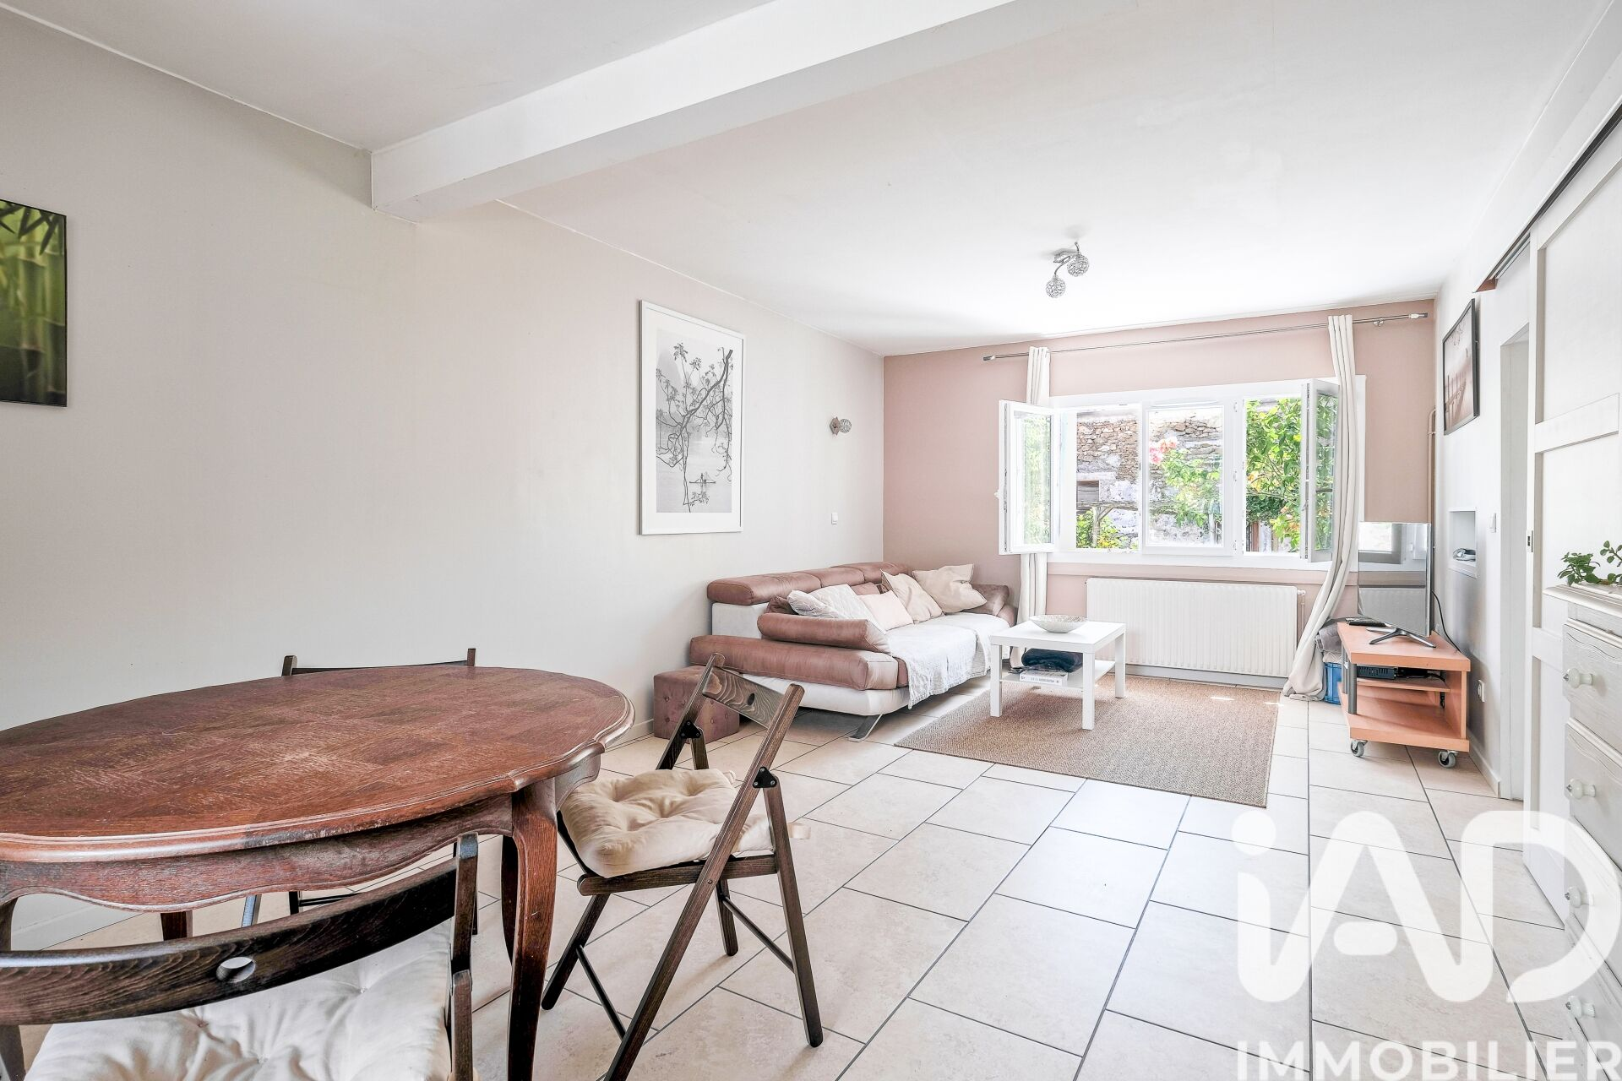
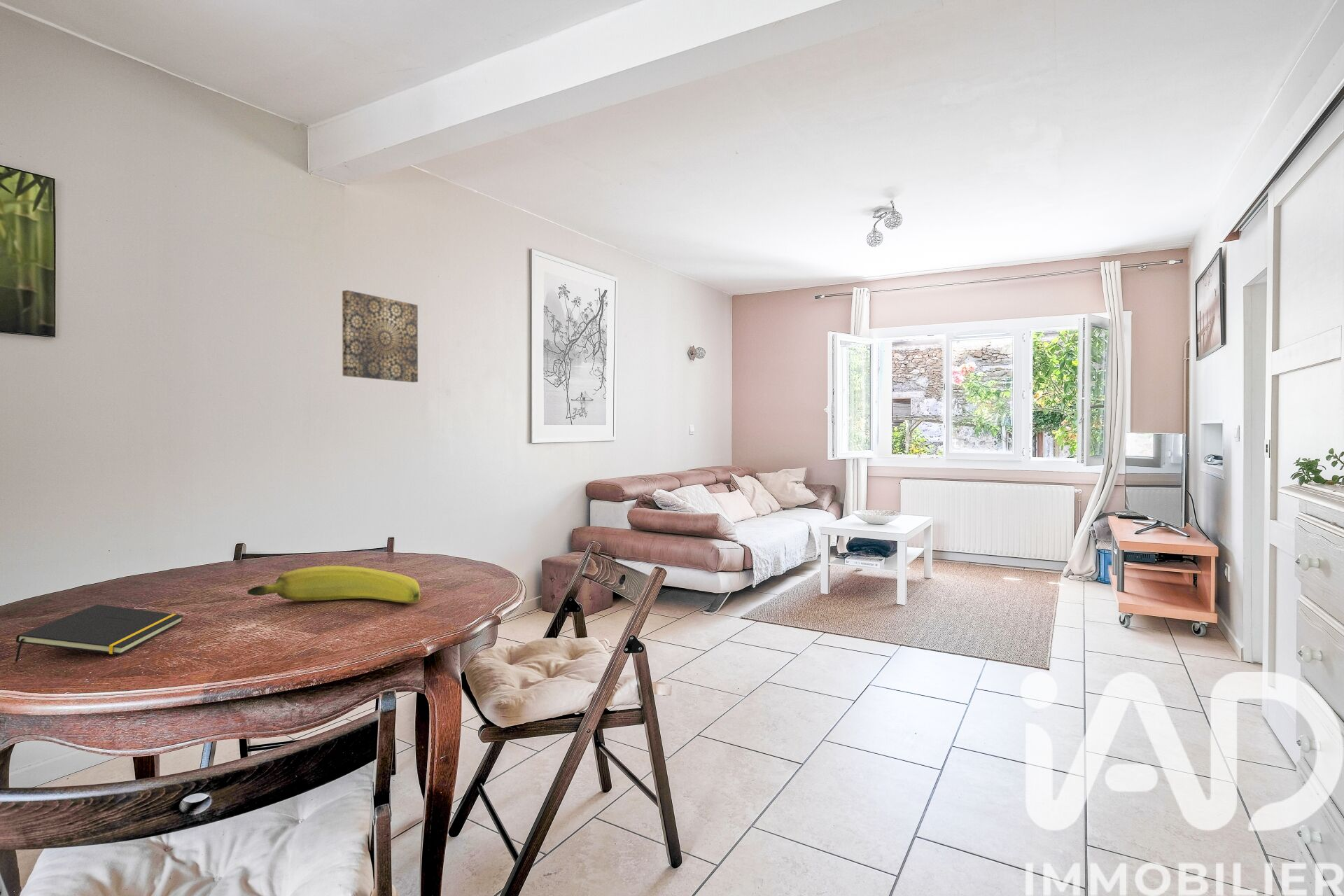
+ wall art [342,290,419,383]
+ fruit [246,565,421,603]
+ notepad [14,603,184,662]
